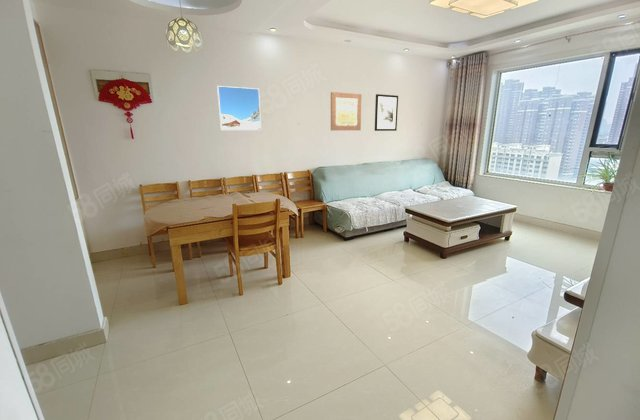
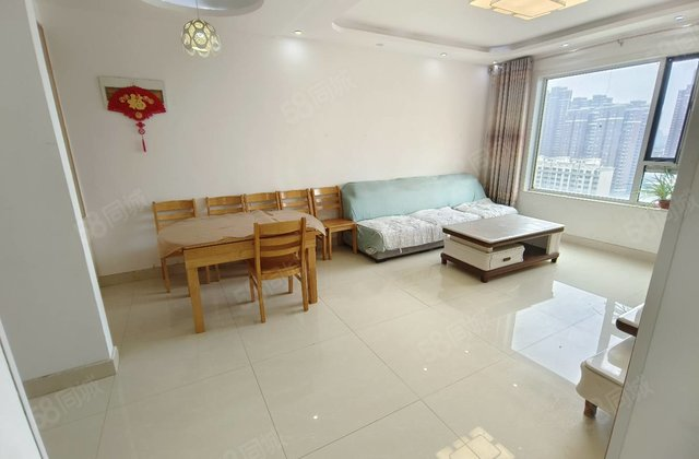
- wall art [374,93,399,132]
- wall art [330,91,362,131]
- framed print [216,85,262,131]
